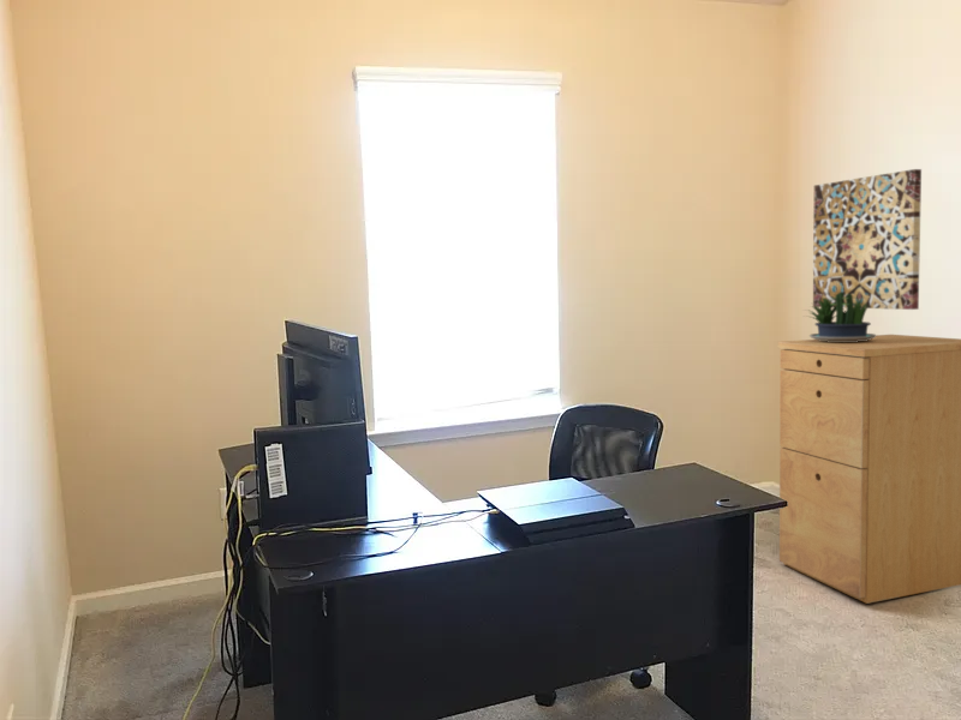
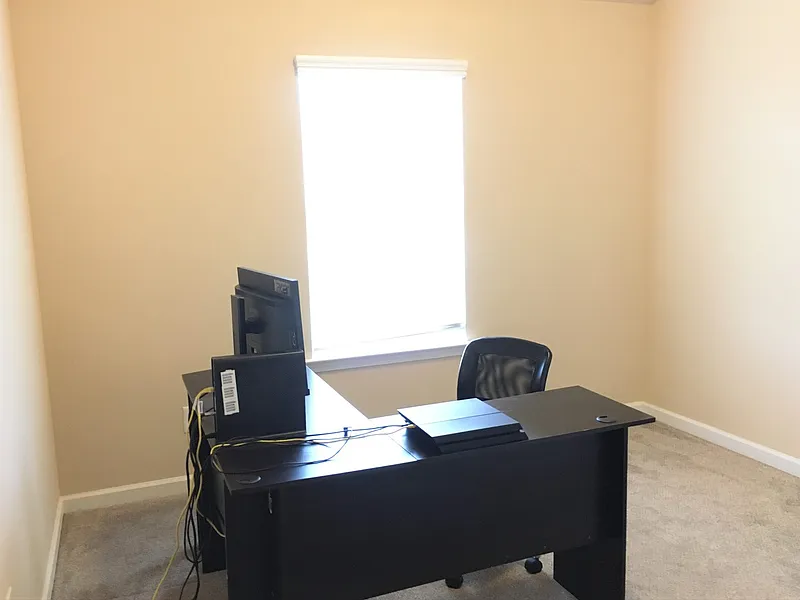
- potted plant [801,292,878,342]
- wall art [812,168,923,311]
- filing cabinet [777,334,961,605]
